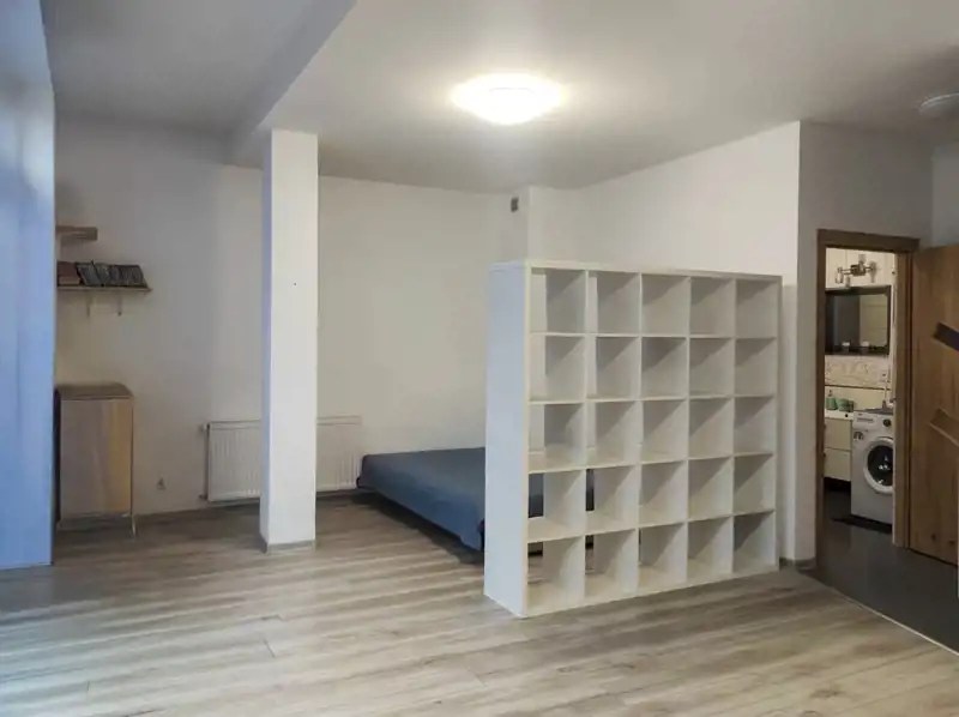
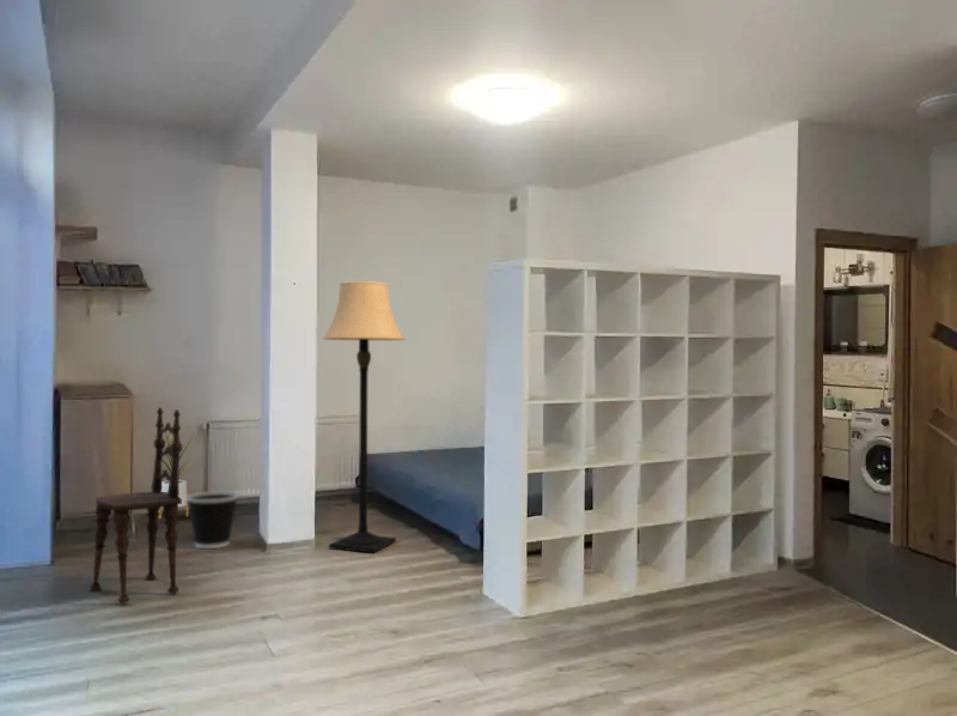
+ dining chair [89,406,183,605]
+ house plant [147,425,200,520]
+ wastebasket [185,490,239,550]
+ lamp [321,280,407,554]
